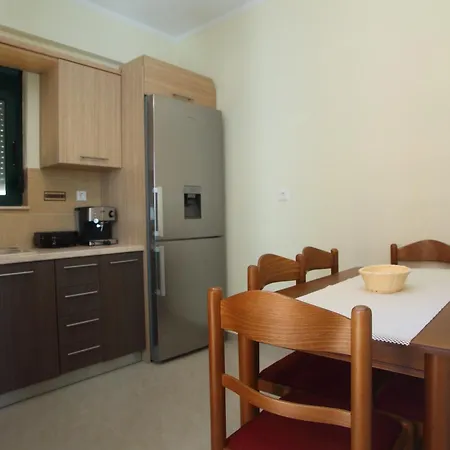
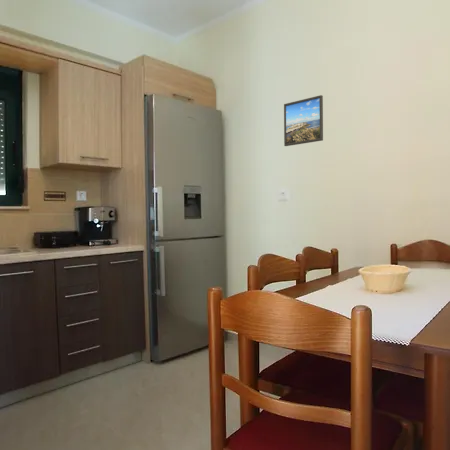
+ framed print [283,94,324,147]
